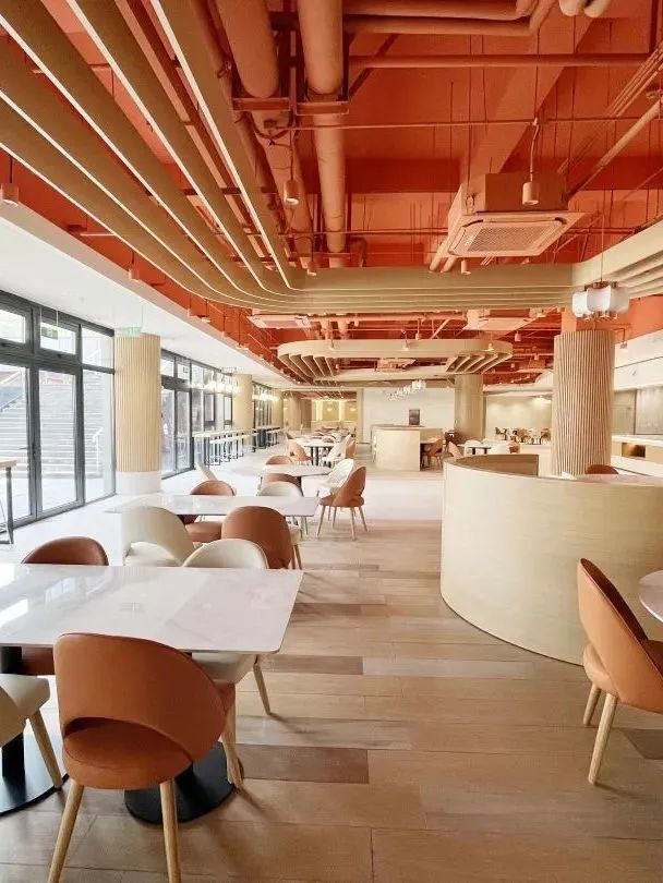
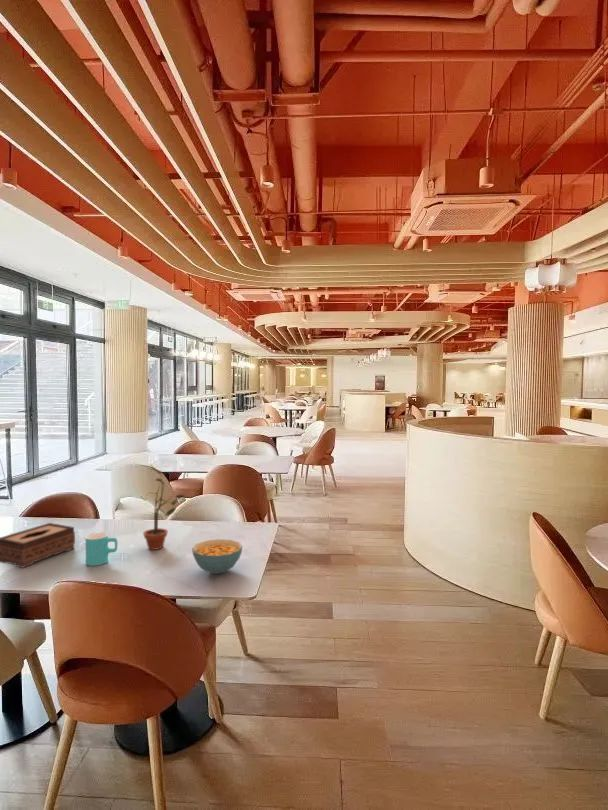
+ potted plant [141,464,186,551]
+ tissue box [0,522,76,569]
+ cereal bowl [191,538,243,575]
+ cup [85,532,119,567]
